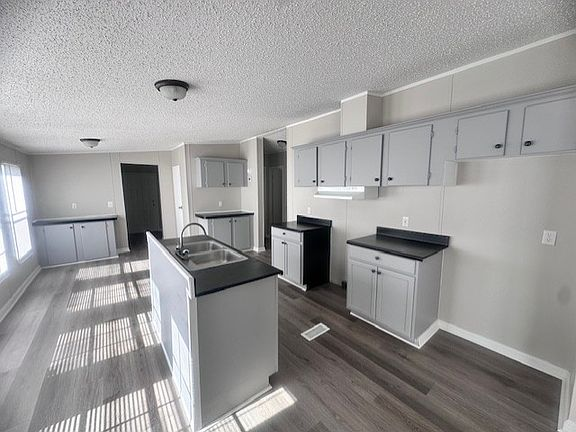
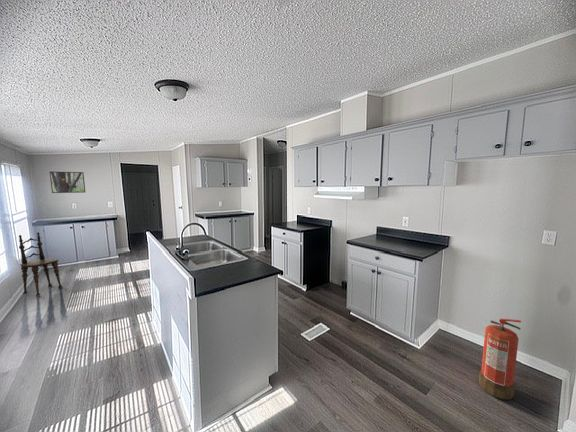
+ fire extinguisher [478,318,522,401]
+ dining chair [18,232,63,297]
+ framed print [49,171,86,194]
